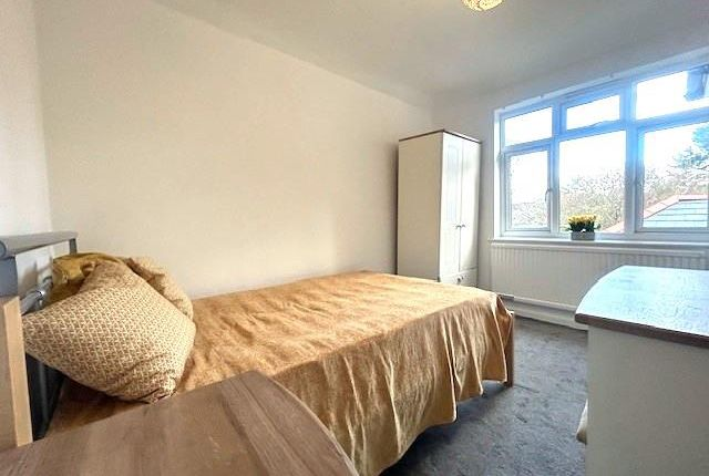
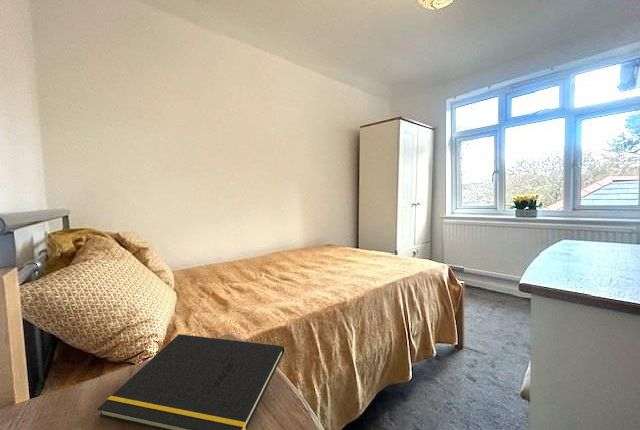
+ notepad [97,333,285,430]
